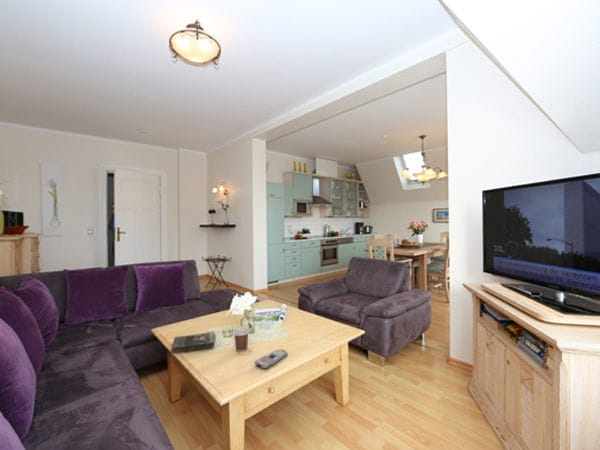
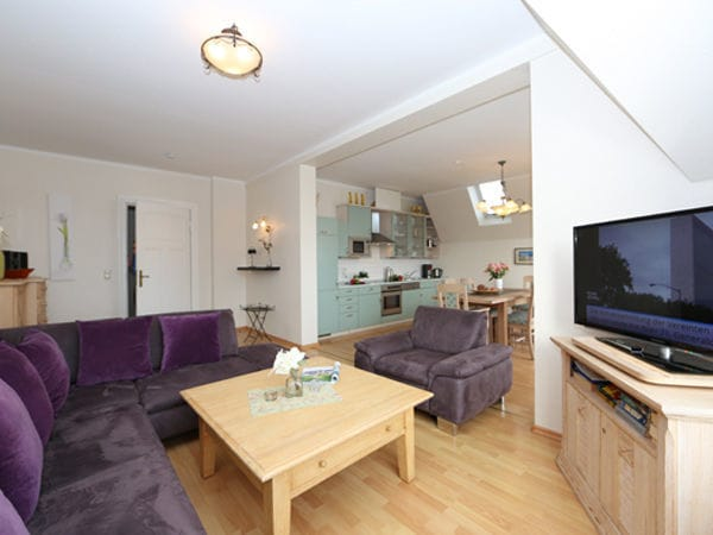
- coffee cup [232,325,250,353]
- book [170,330,216,354]
- remote control [254,348,288,370]
